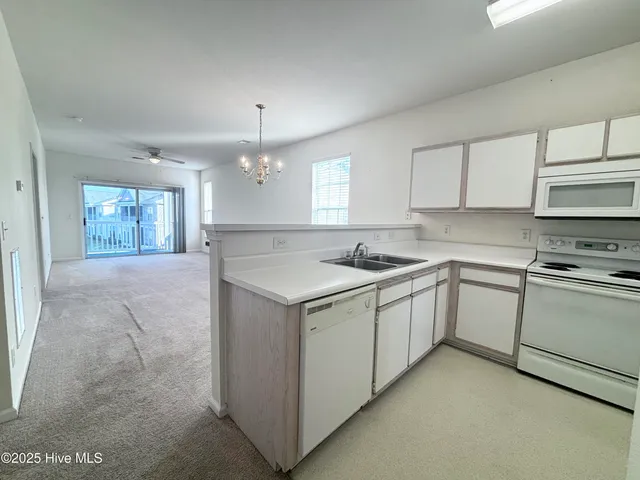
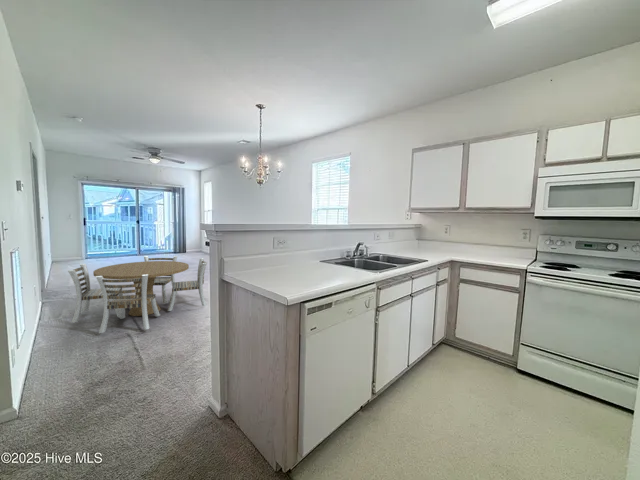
+ dining table [67,255,208,334]
